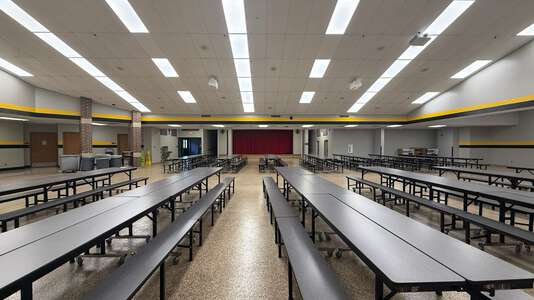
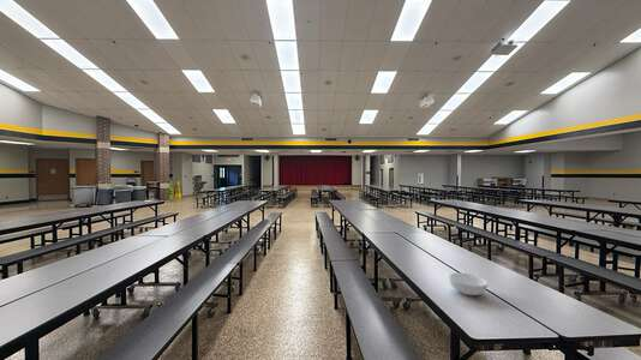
+ cereal bowl [449,271,489,296]
